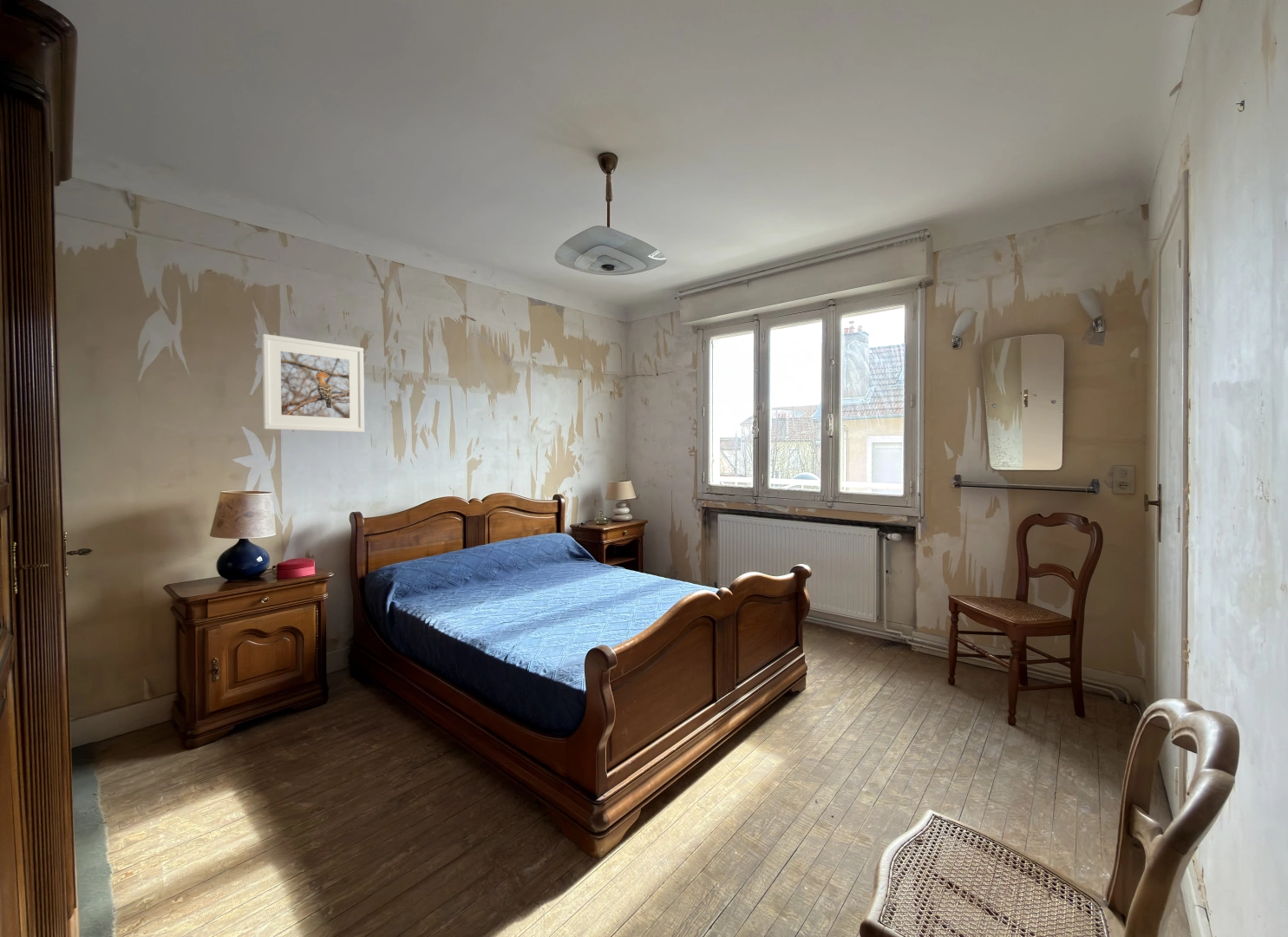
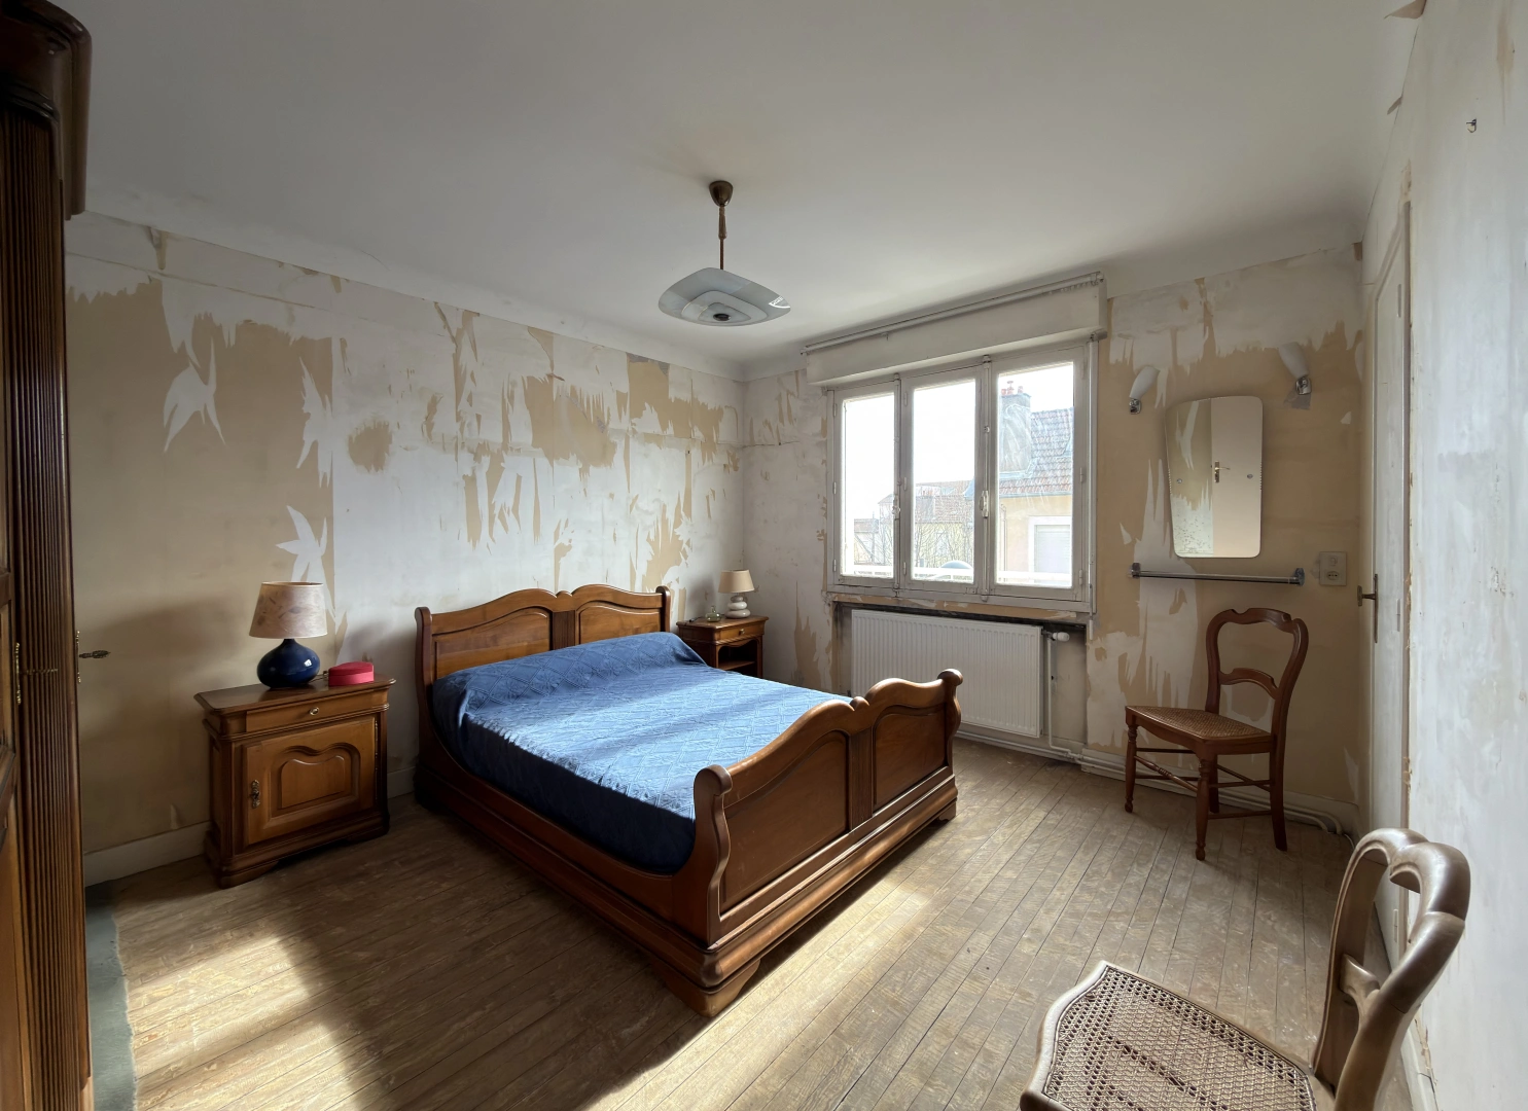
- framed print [261,333,365,433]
